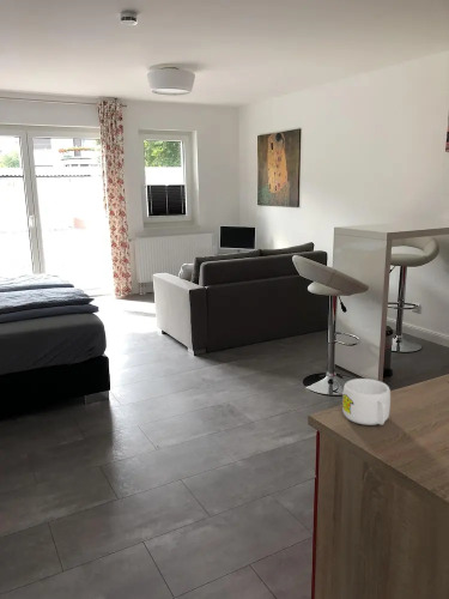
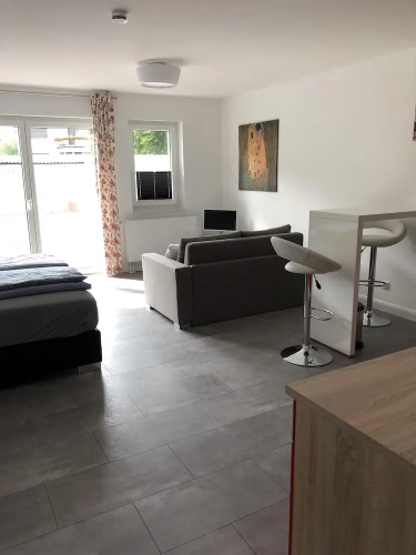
- mug [341,377,392,426]
